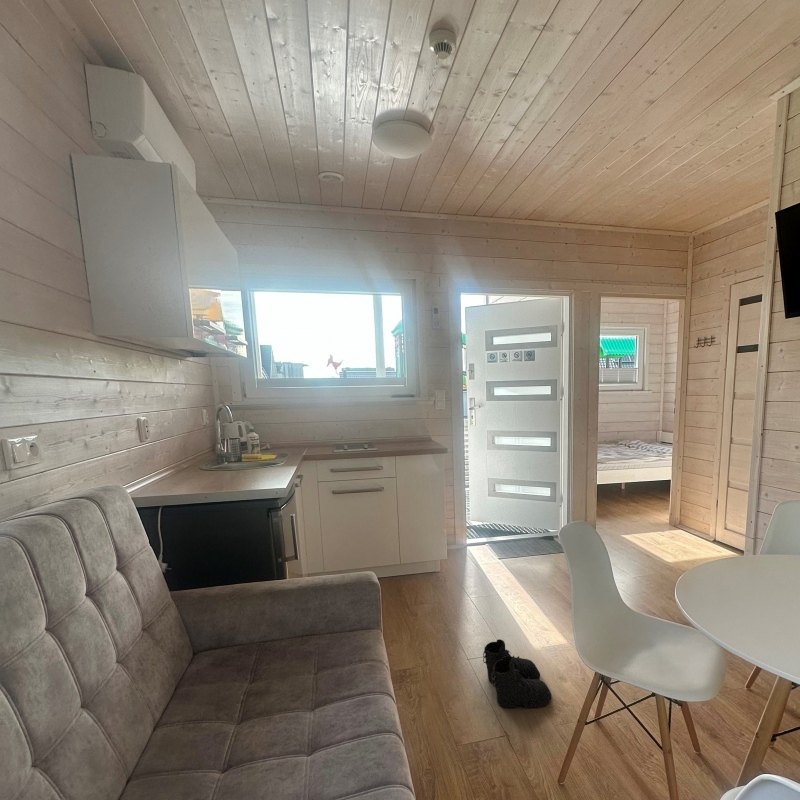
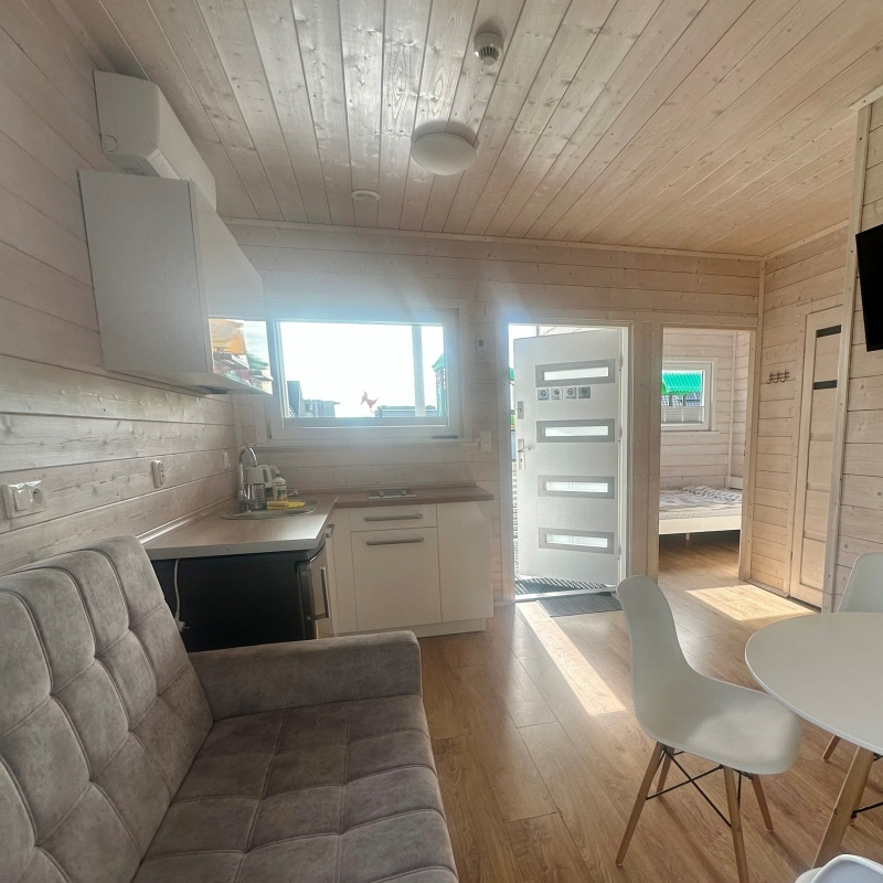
- boots [482,638,553,709]
